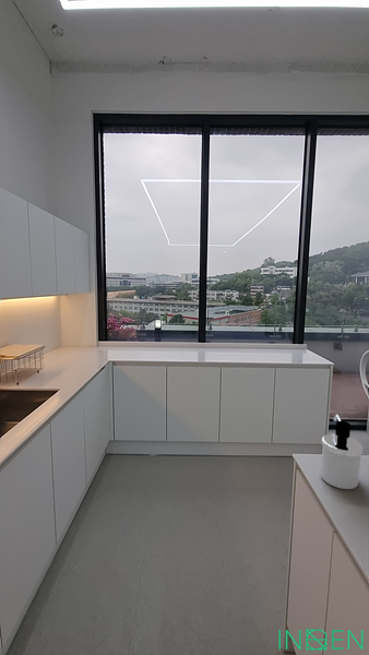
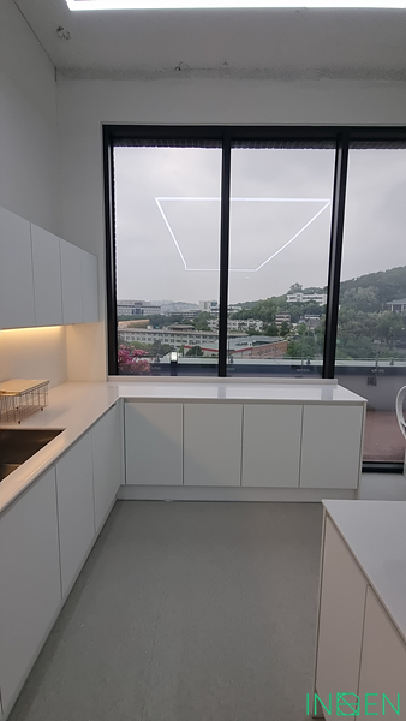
- soap dispenser [320,413,364,490]
